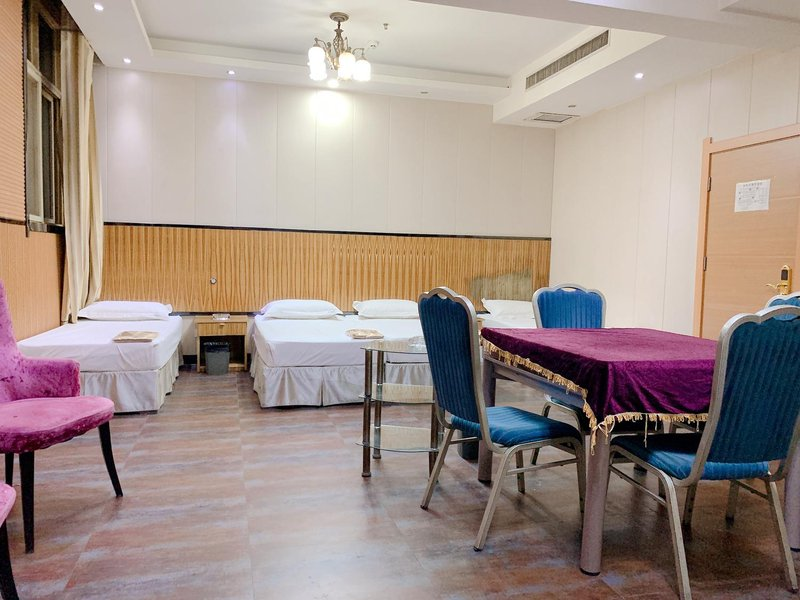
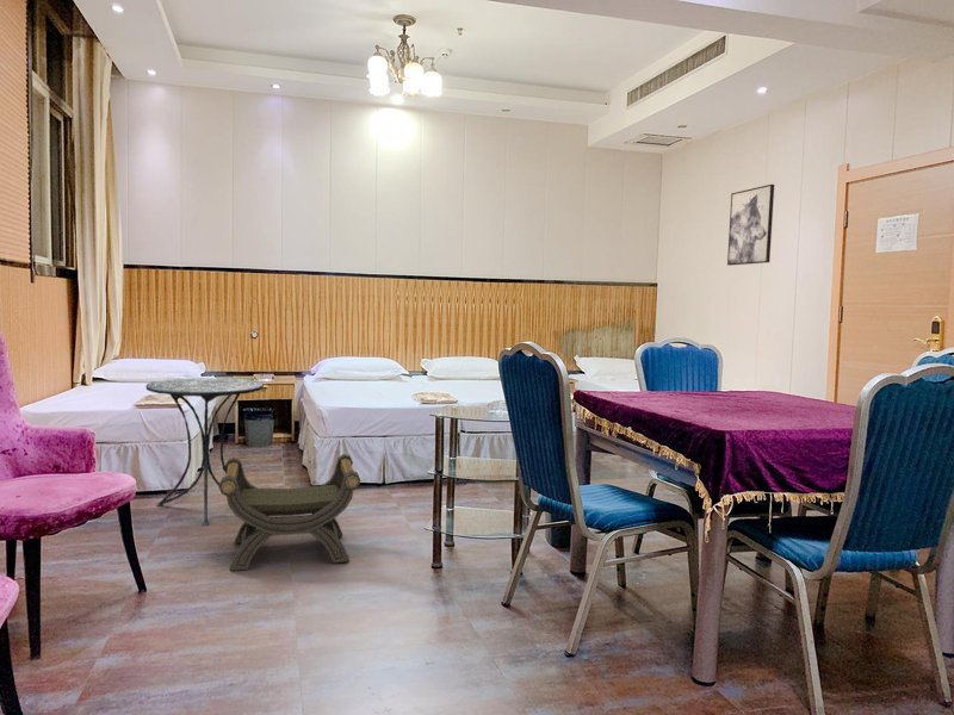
+ stool [217,453,363,572]
+ side table [144,377,265,527]
+ wall art [726,184,775,267]
